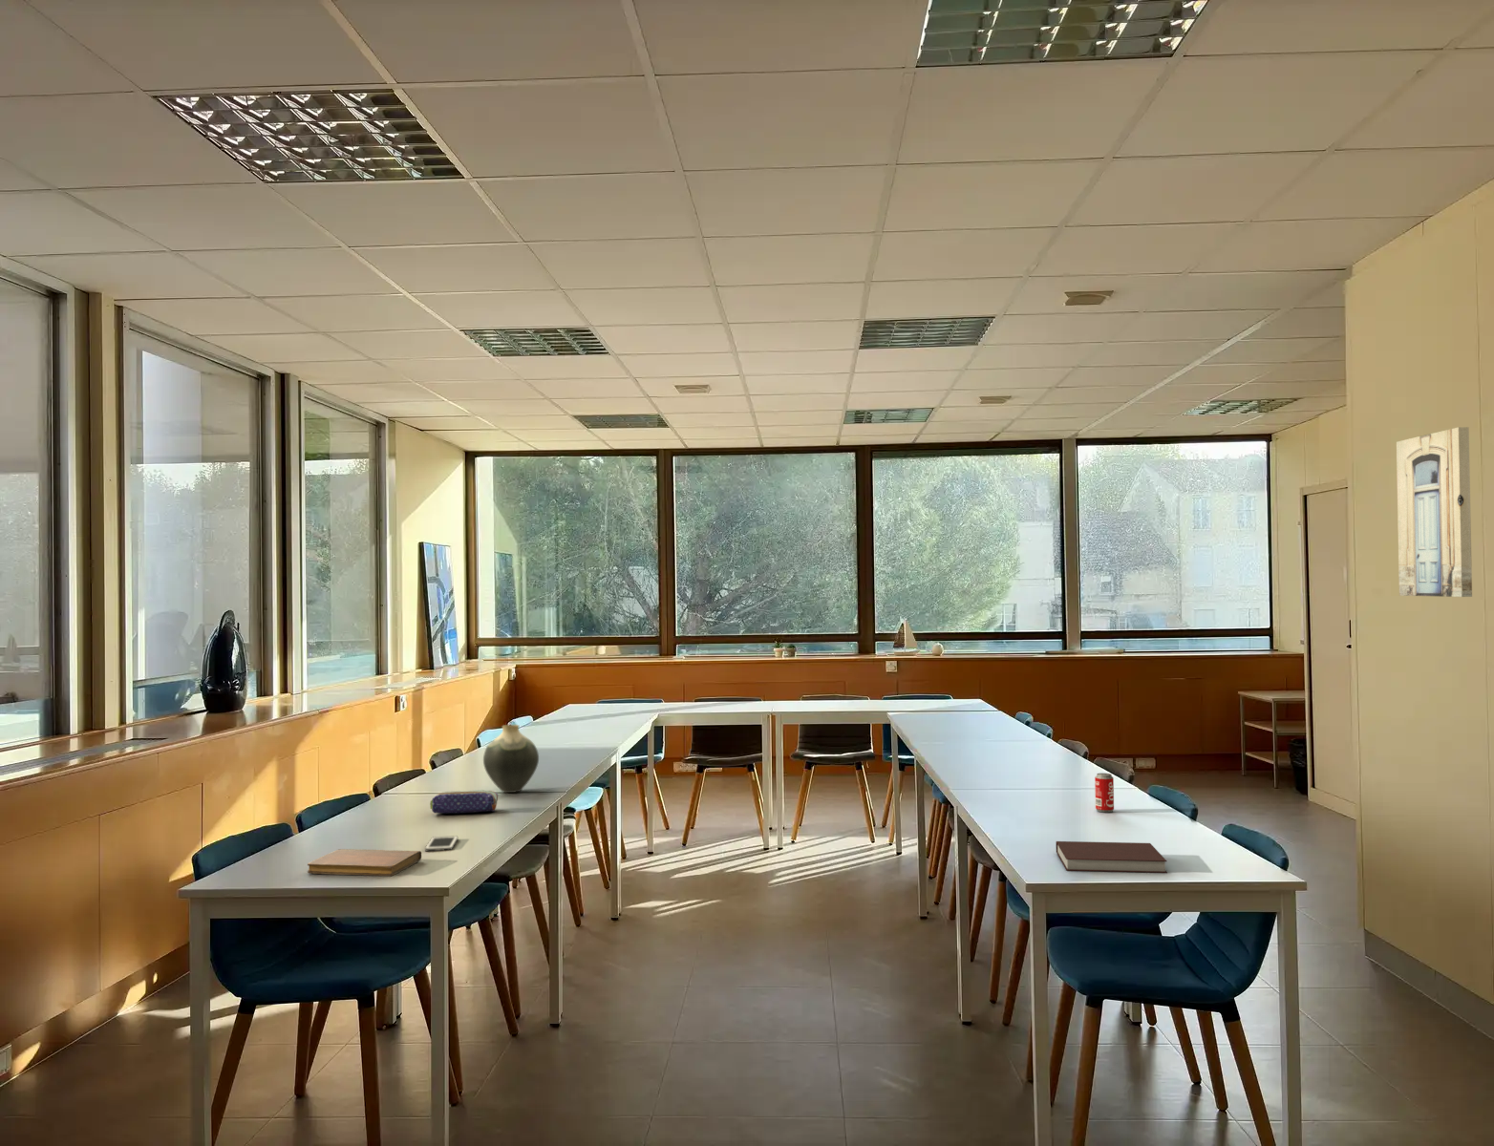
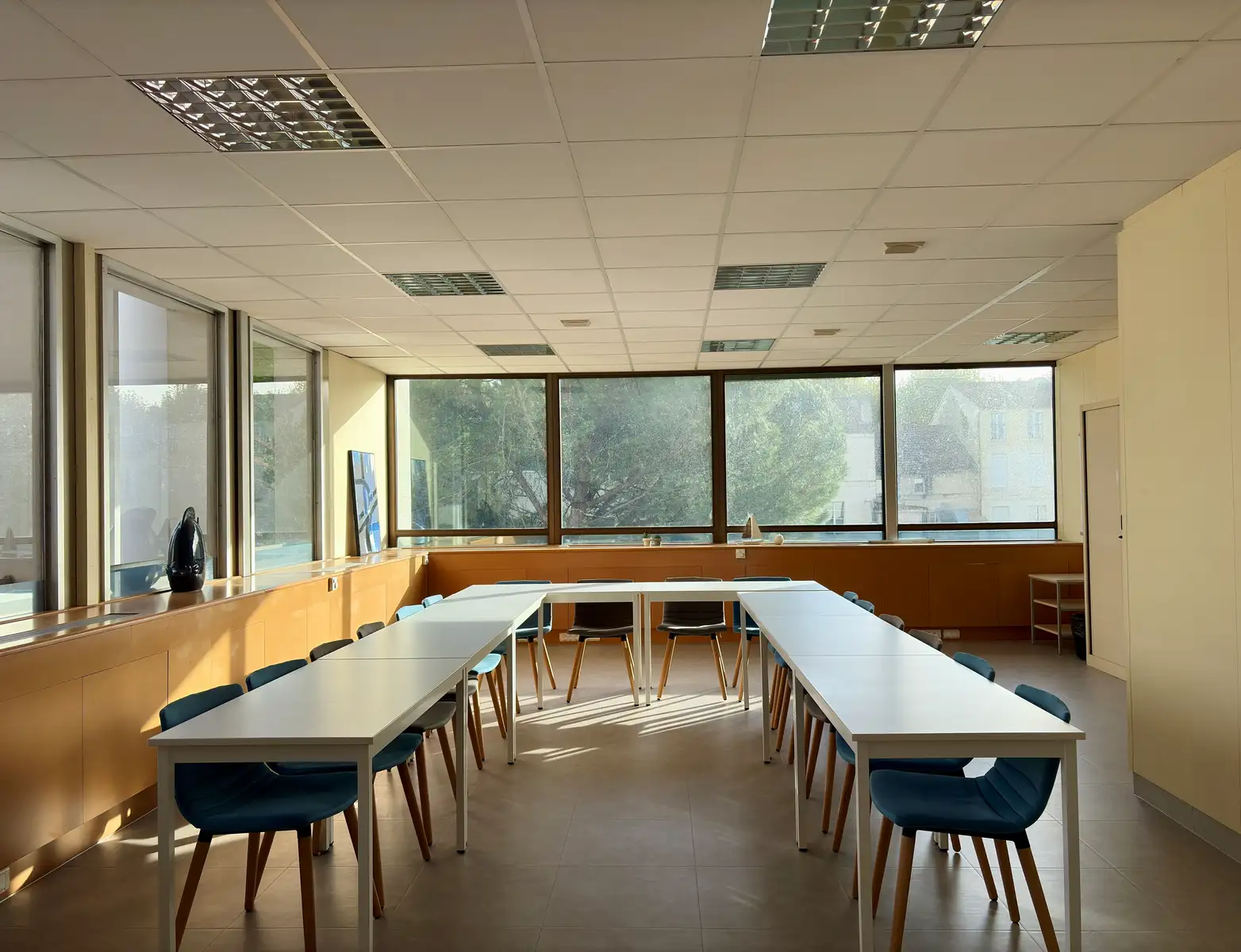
- vase [483,723,539,793]
- cell phone [424,834,459,852]
- beverage can [1094,773,1115,814]
- notebook [307,847,423,876]
- wall art [1395,426,1474,598]
- pencil case [429,788,498,815]
- notebook [1055,840,1168,874]
